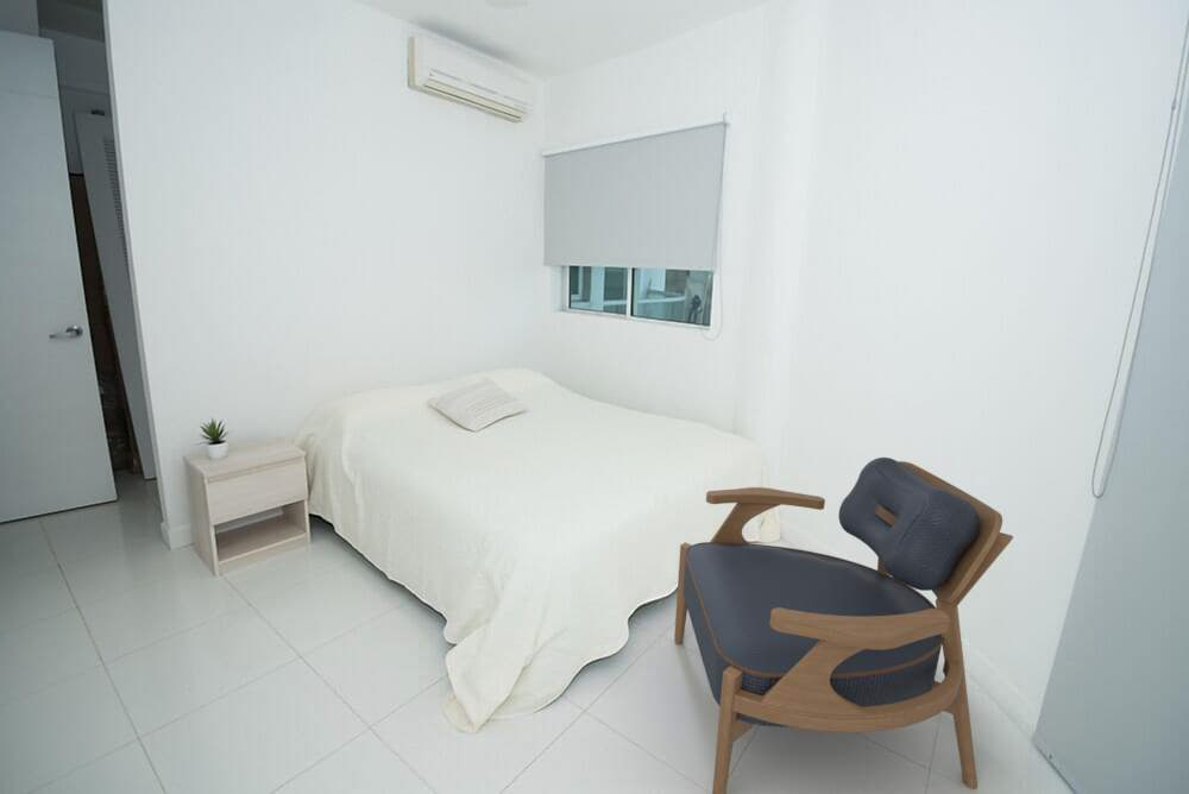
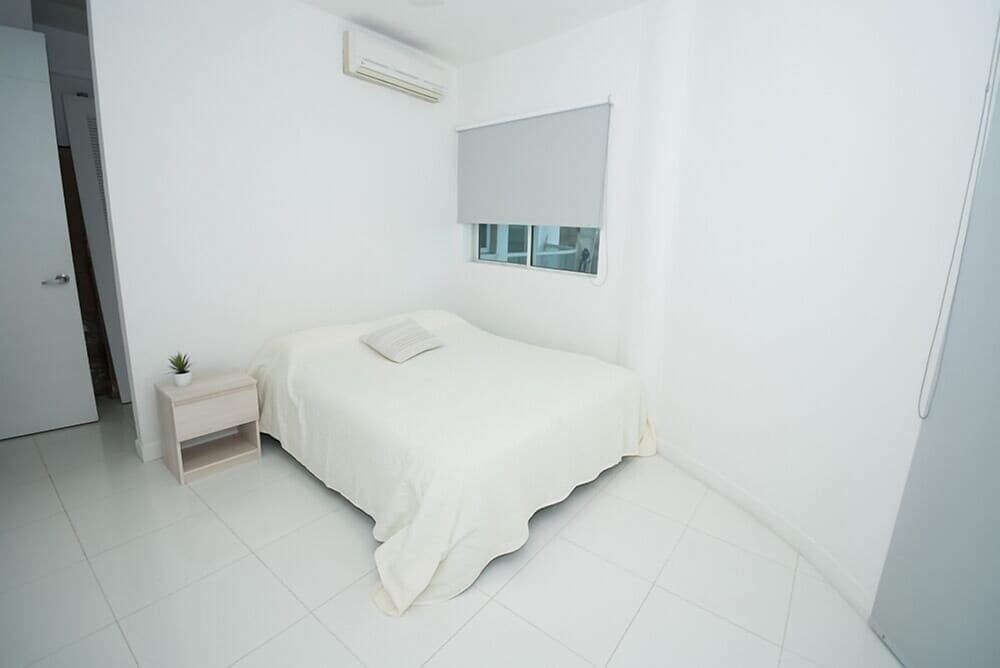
- armchair [673,456,1014,794]
